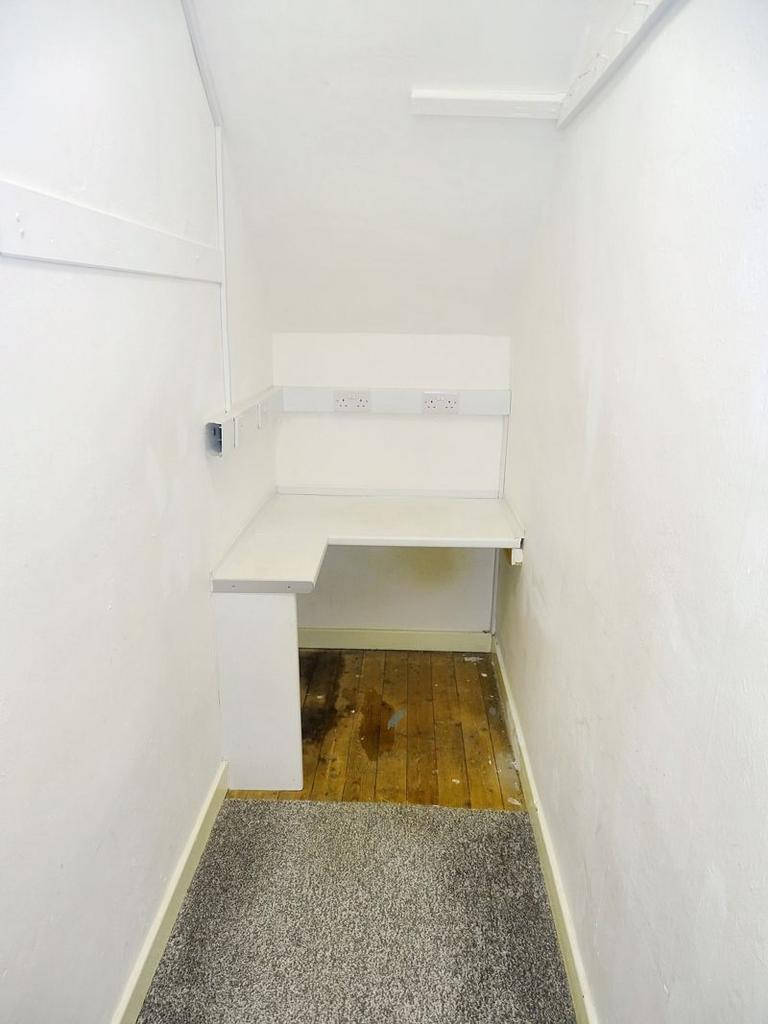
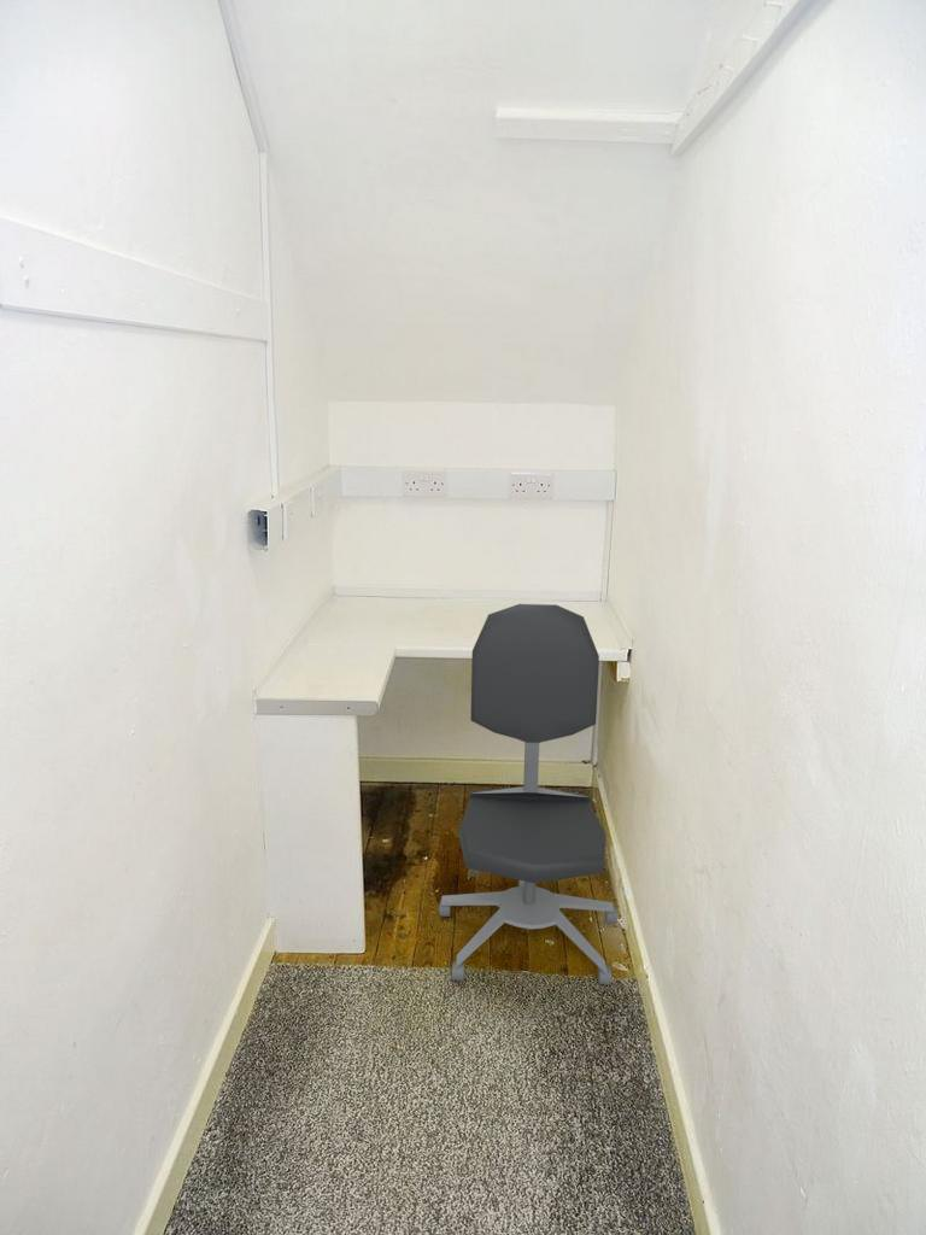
+ office chair [439,603,619,985]
